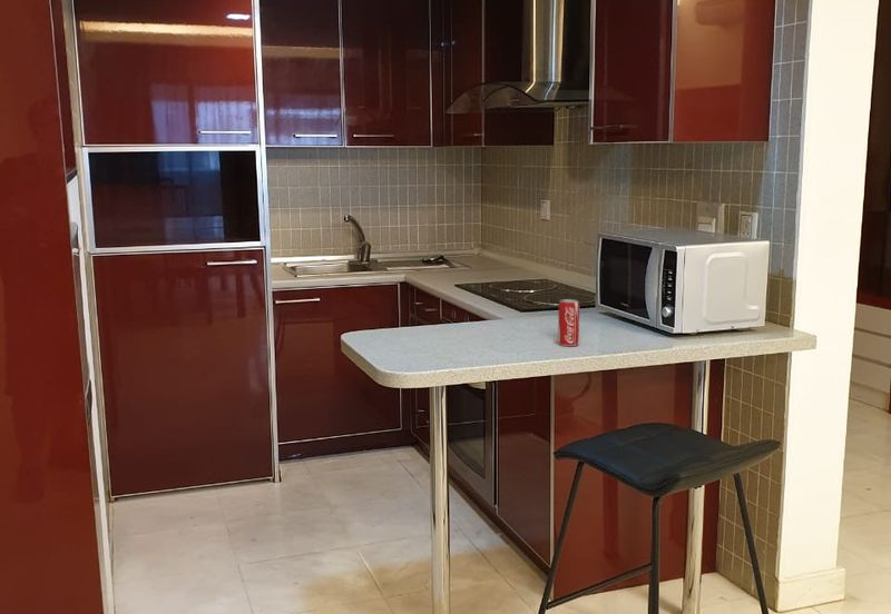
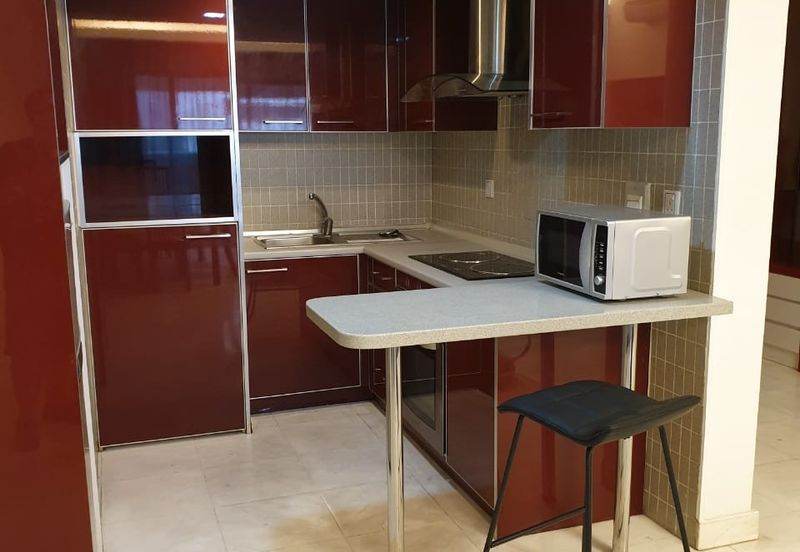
- beverage can [557,298,580,347]
